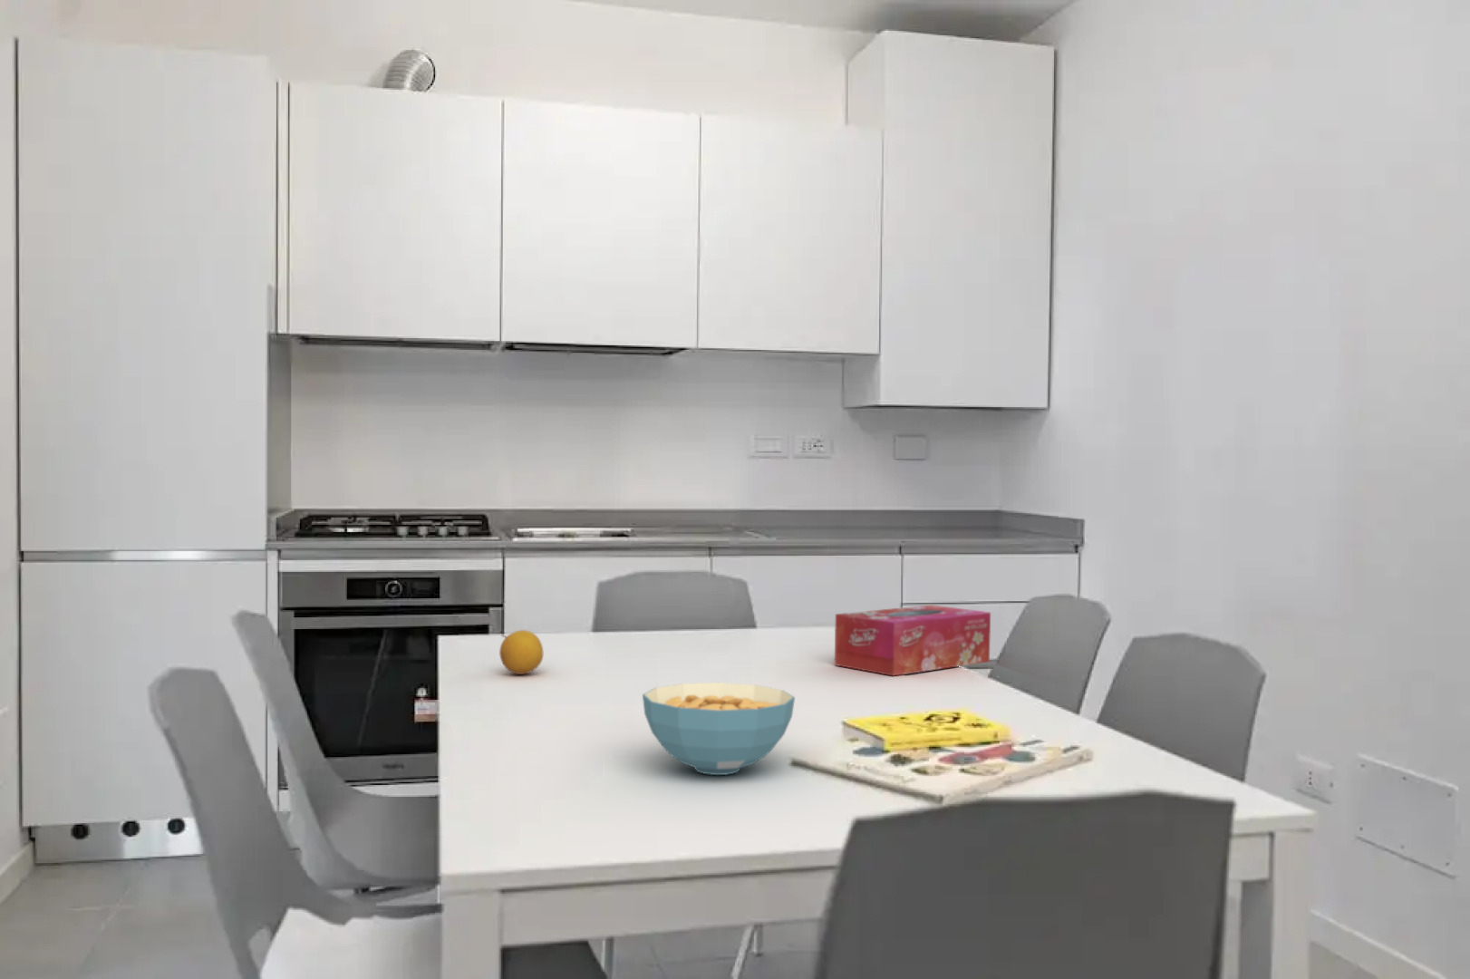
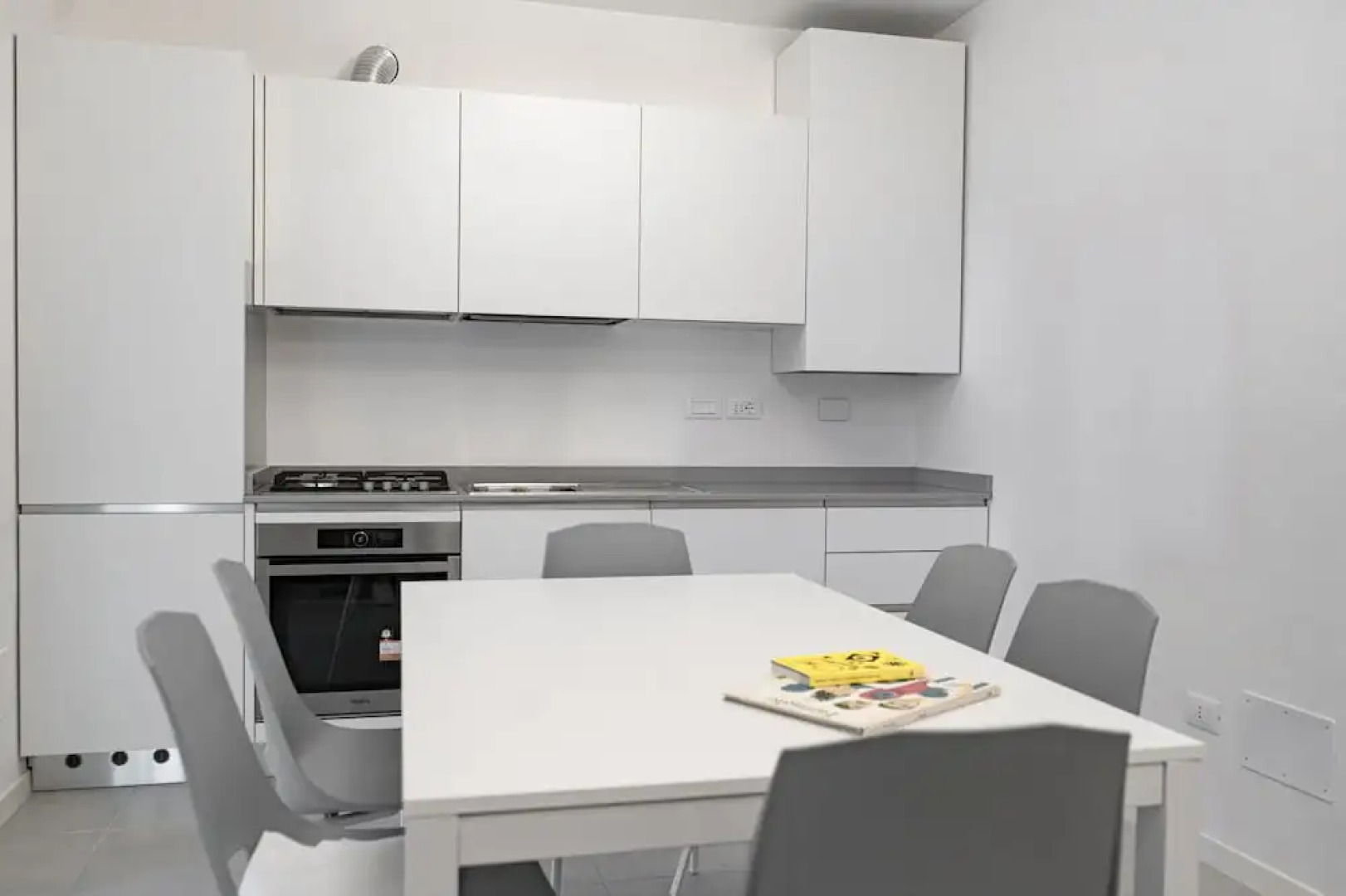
- fruit [498,629,544,675]
- tissue box [833,604,992,677]
- cereal bowl [642,682,796,776]
